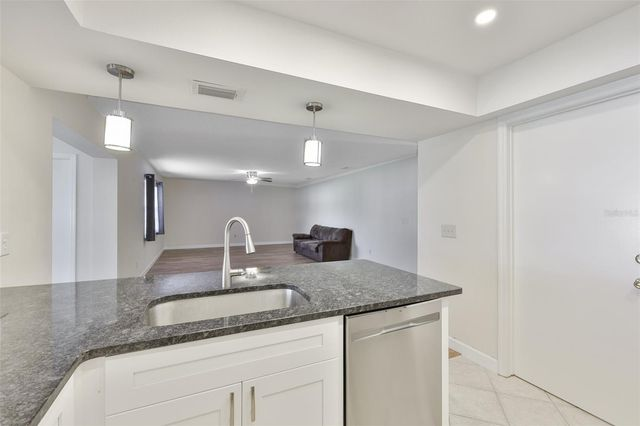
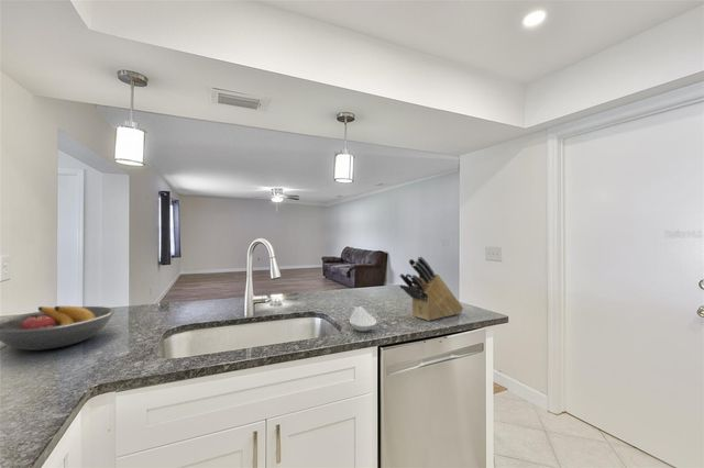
+ fruit bowl [0,305,116,352]
+ spoon rest [349,305,377,333]
+ knife block [398,256,464,322]
